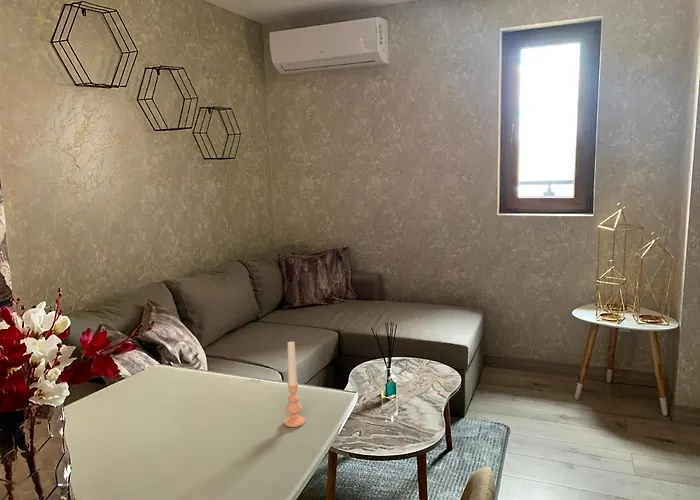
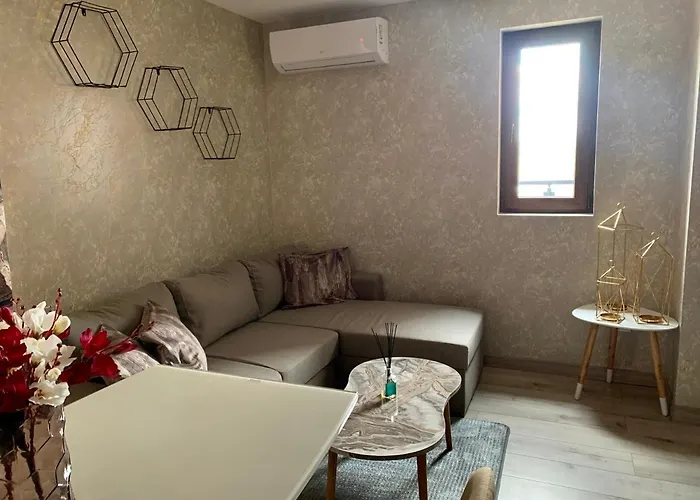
- candle [283,341,306,428]
